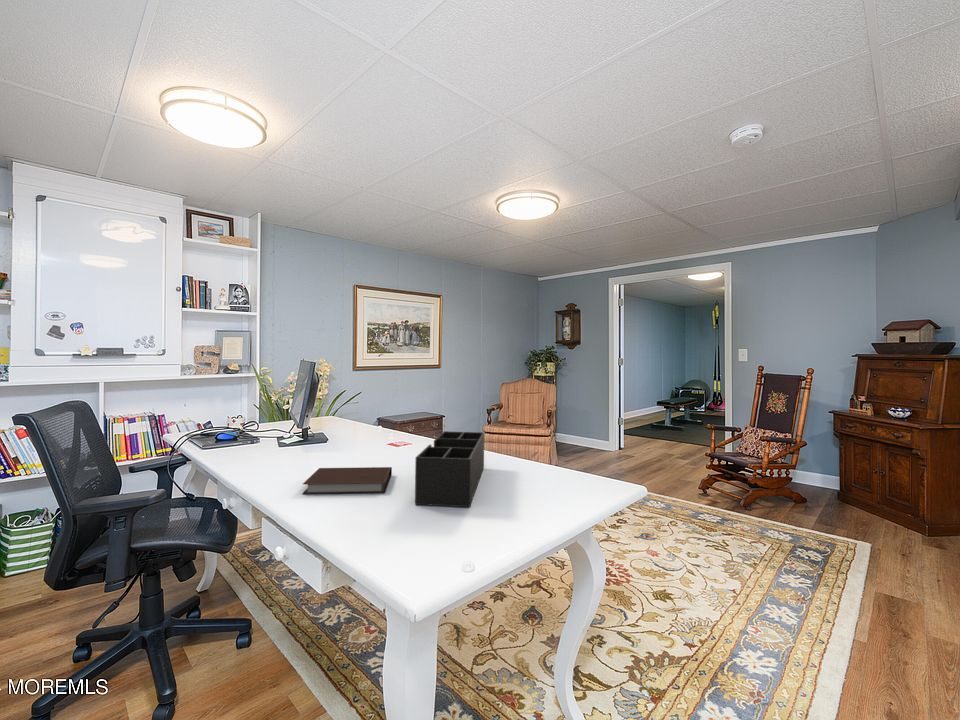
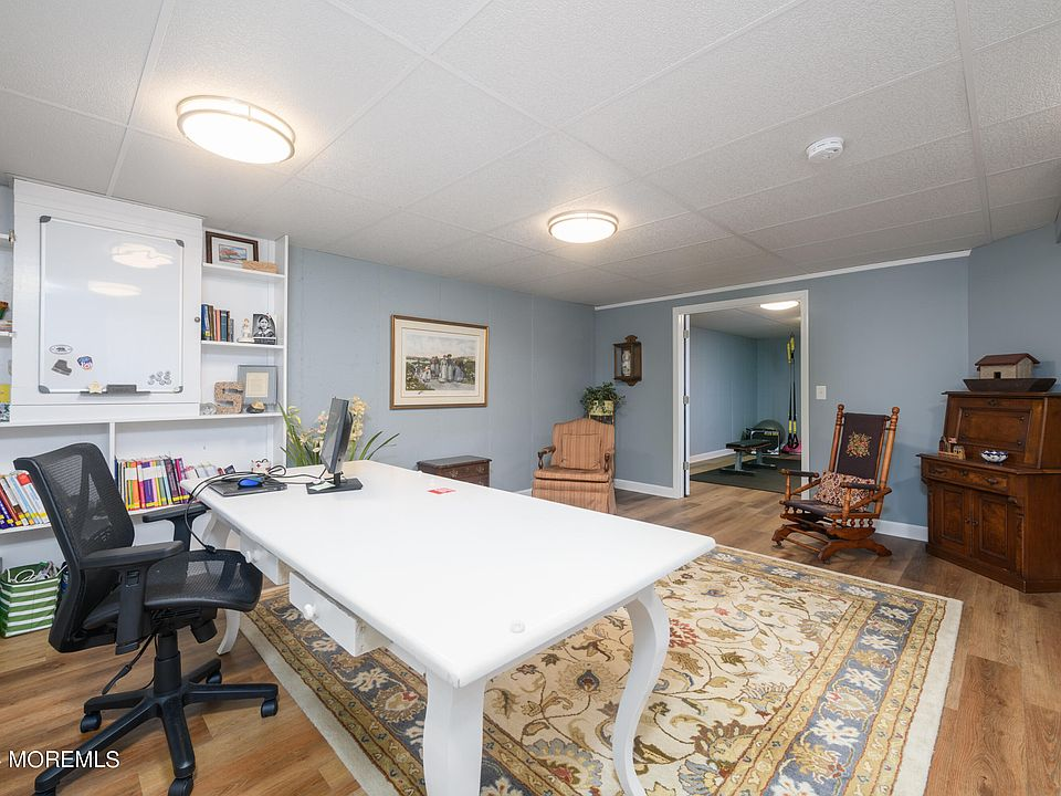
- desk organizer [414,430,485,508]
- notebook [302,466,393,495]
